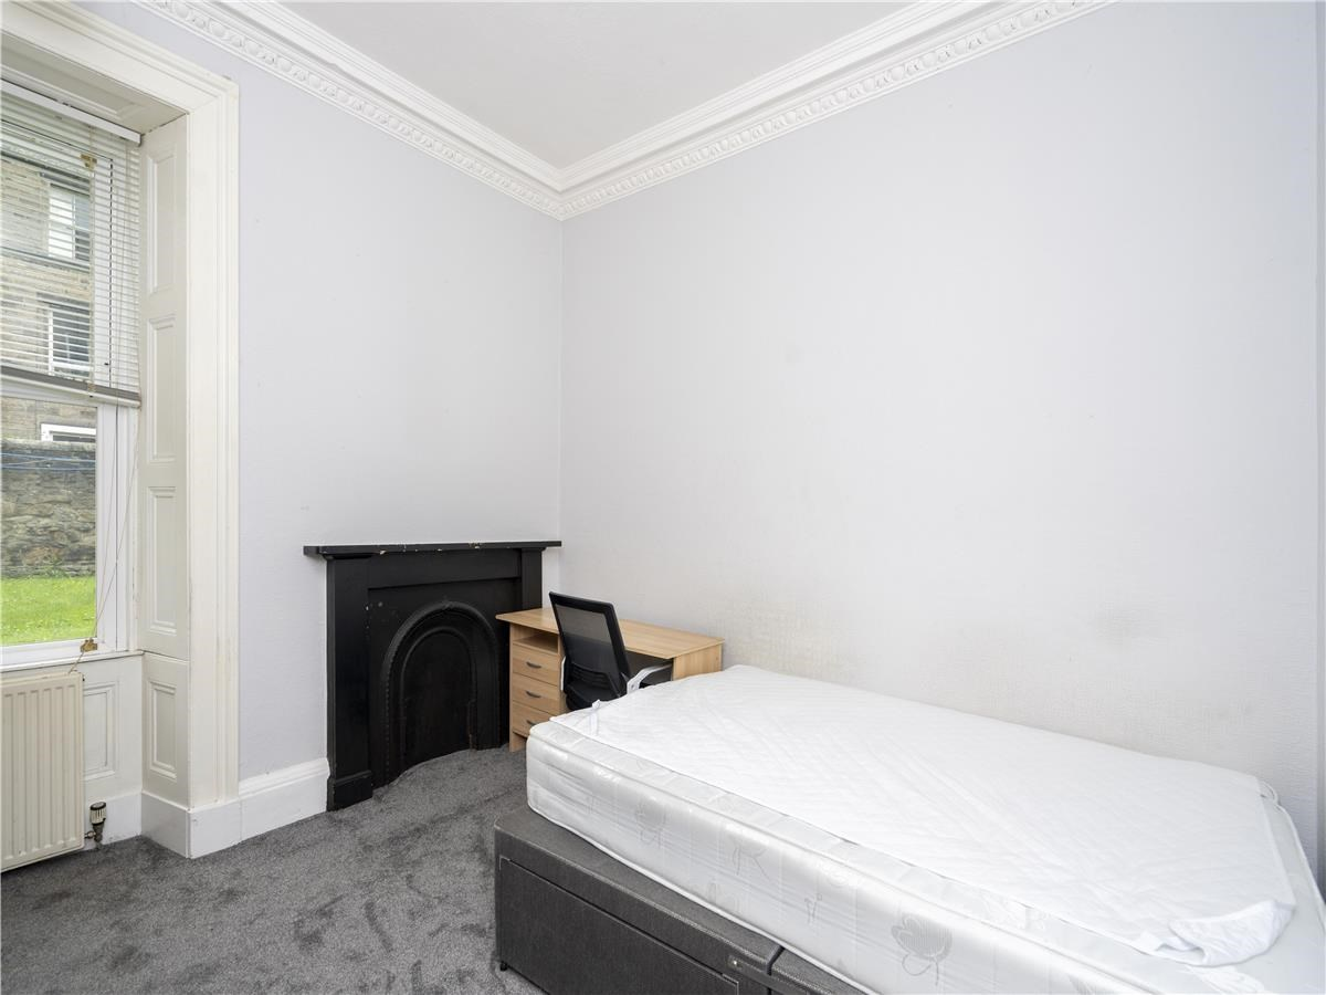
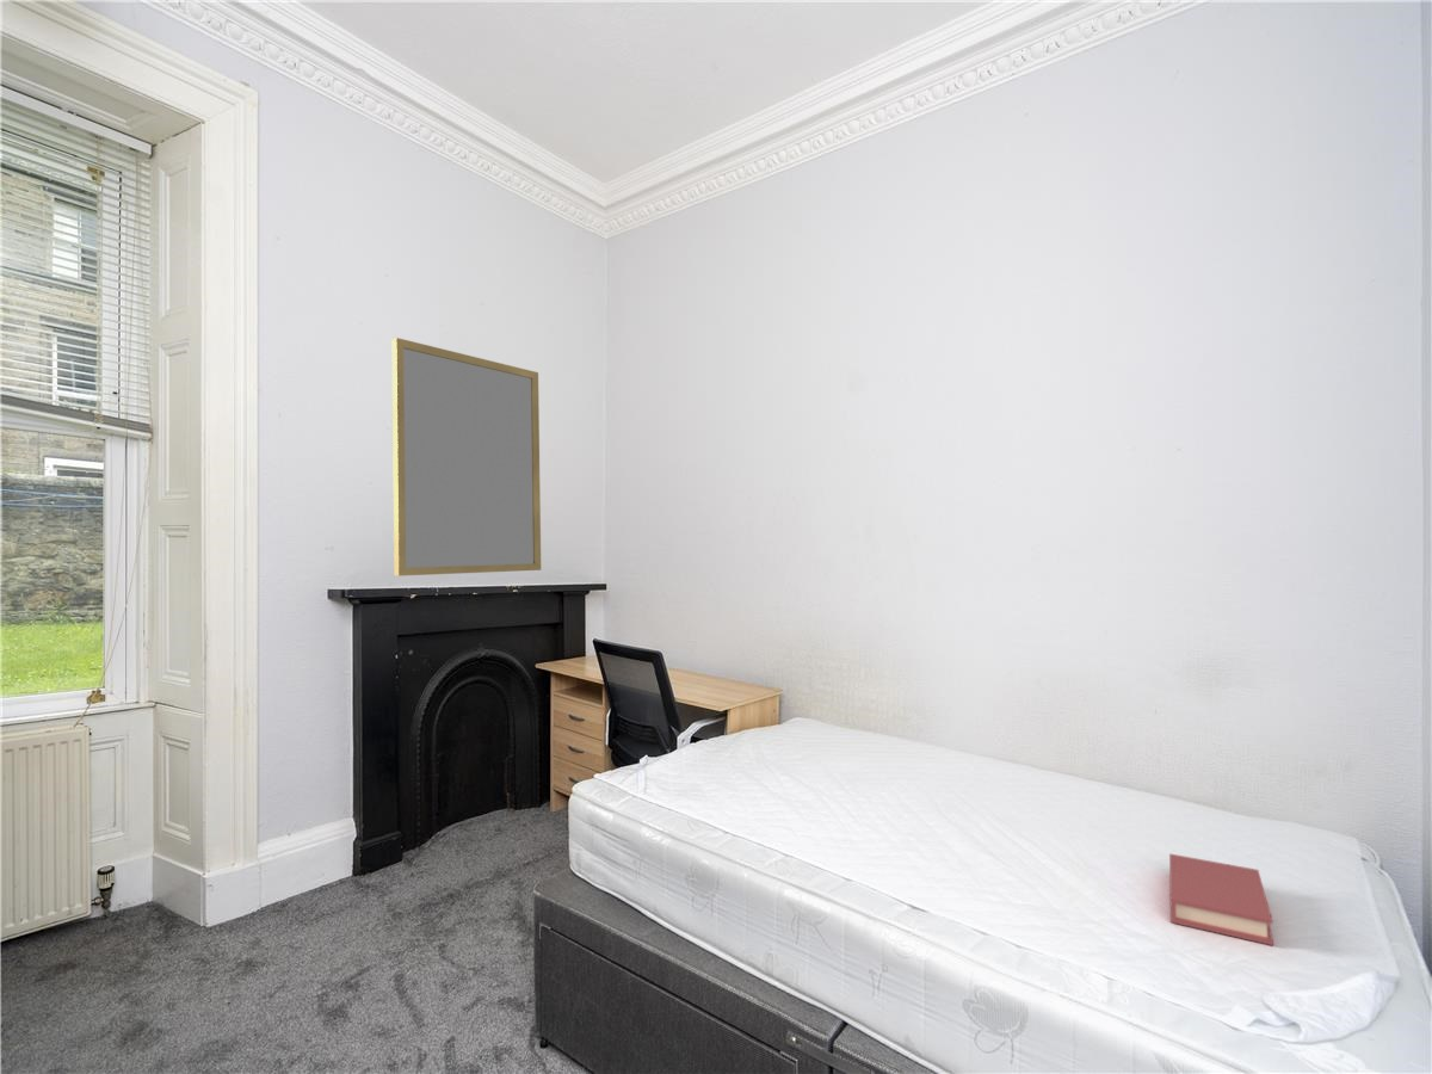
+ home mirror [391,337,542,576]
+ book [1168,852,1274,946]
